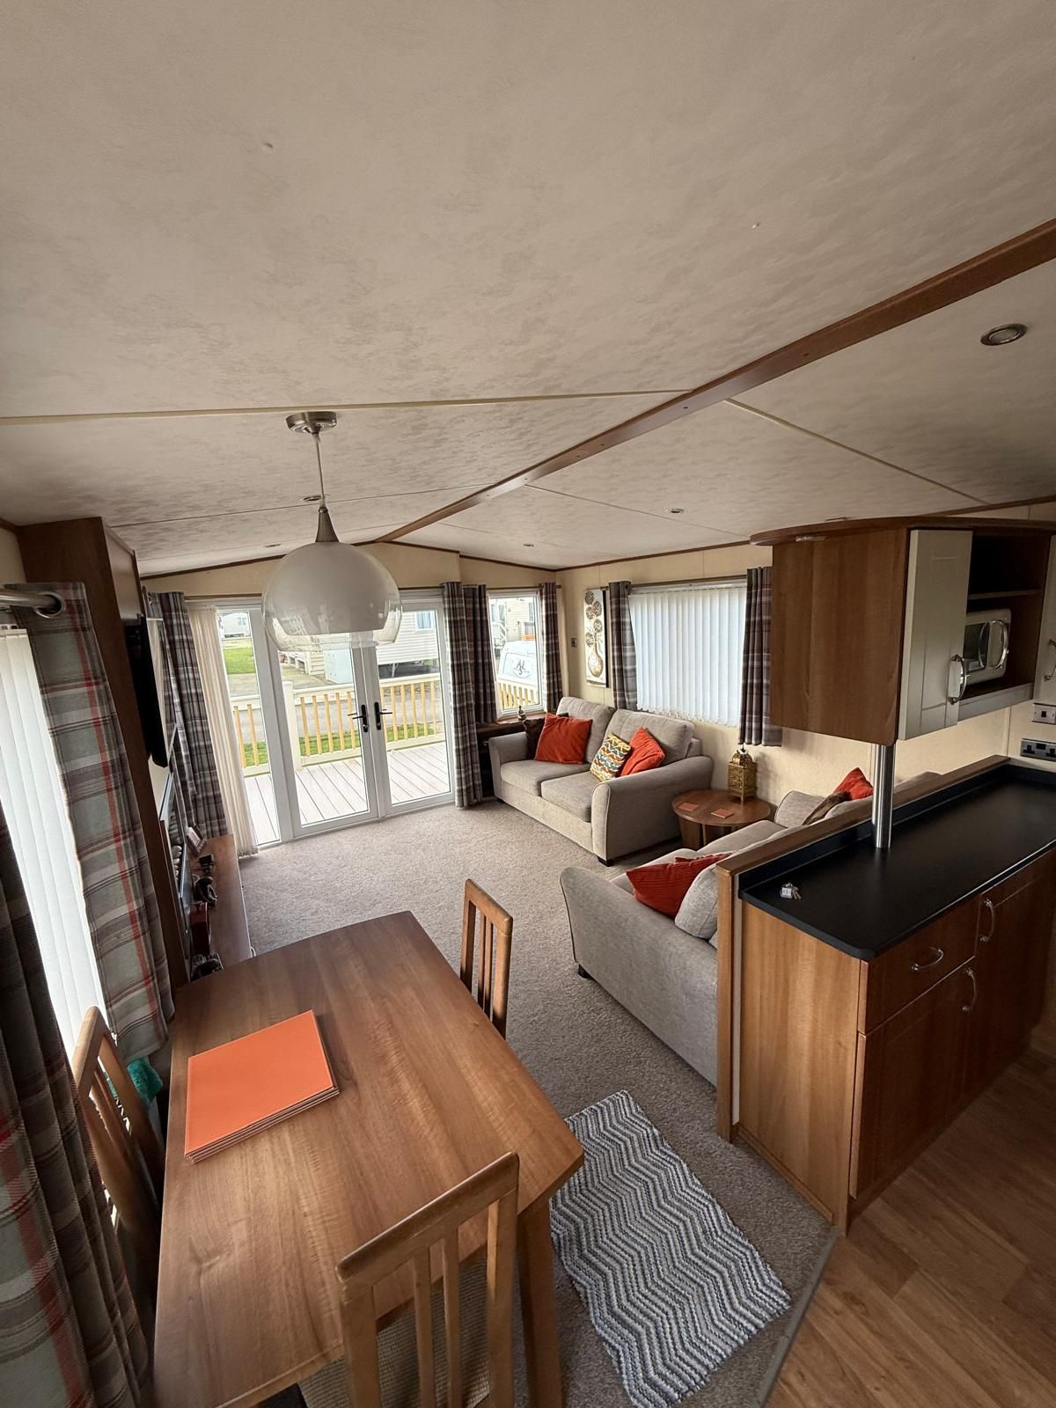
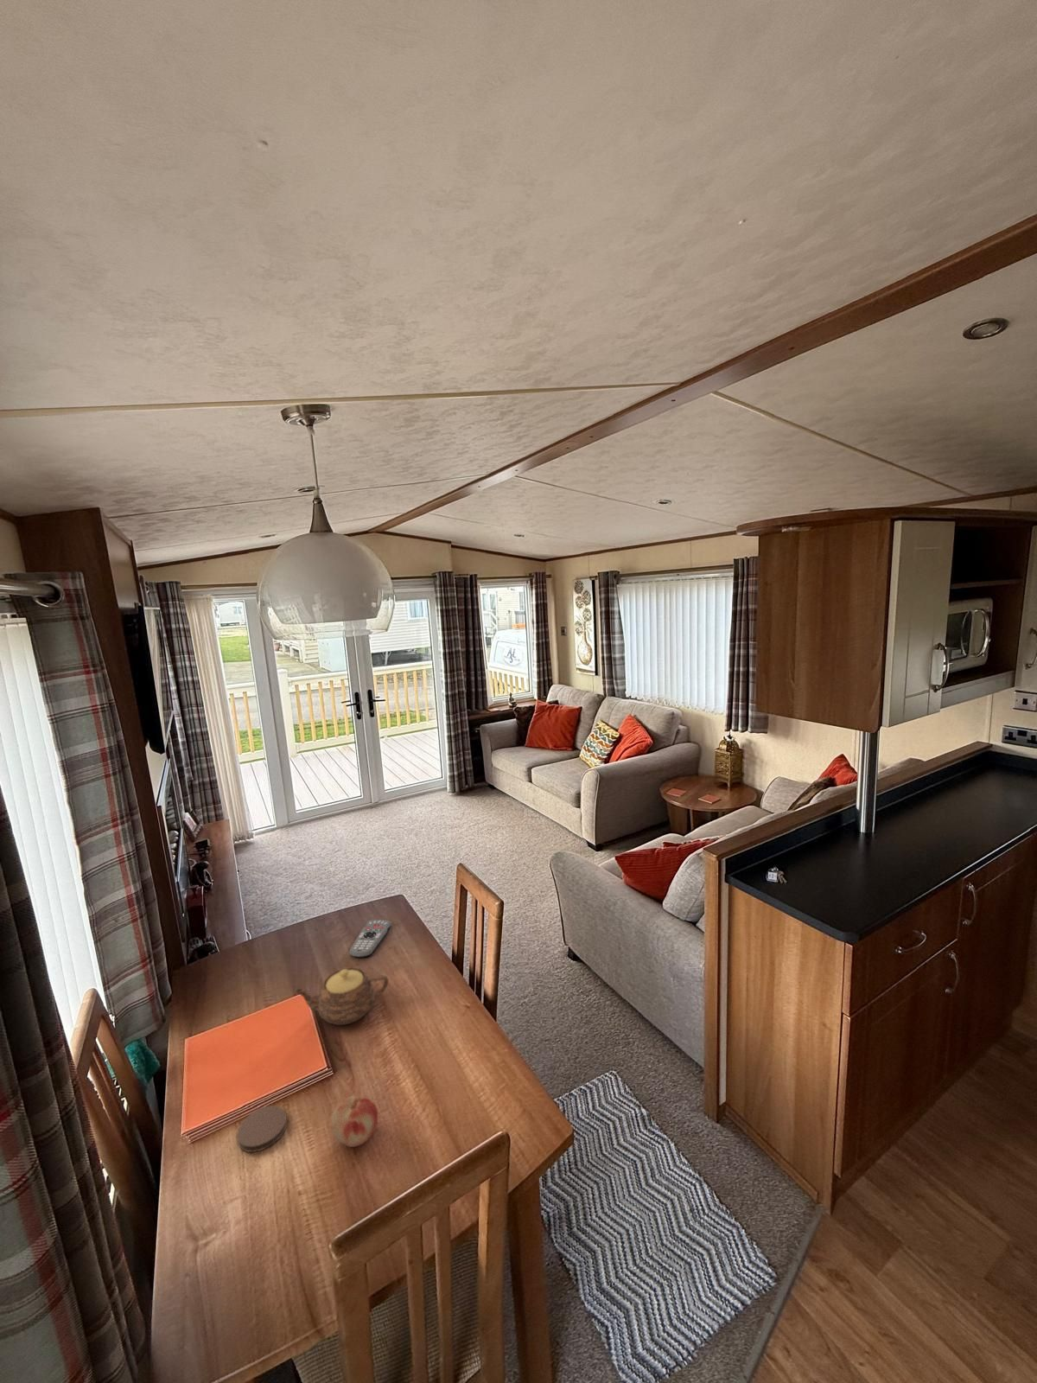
+ remote control [350,919,392,958]
+ coaster [236,1104,288,1153]
+ fruit [330,1096,378,1148]
+ teapot [293,966,390,1026]
